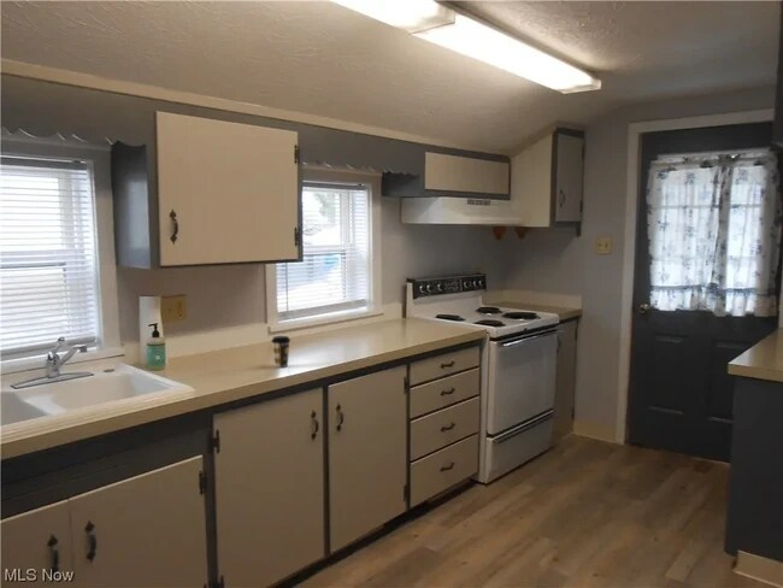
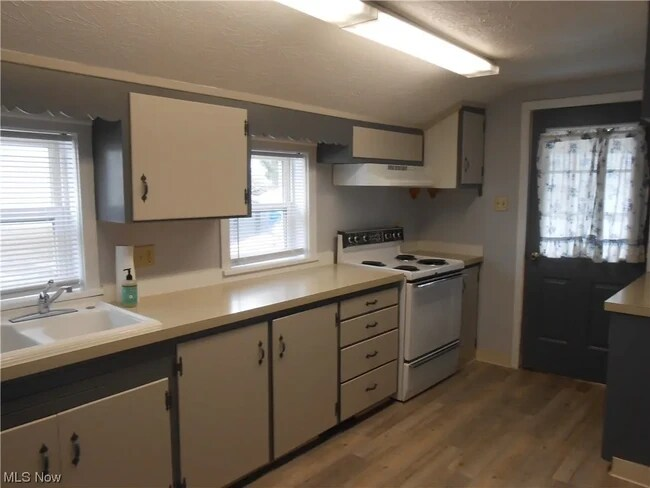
- coffee cup [270,335,292,369]
